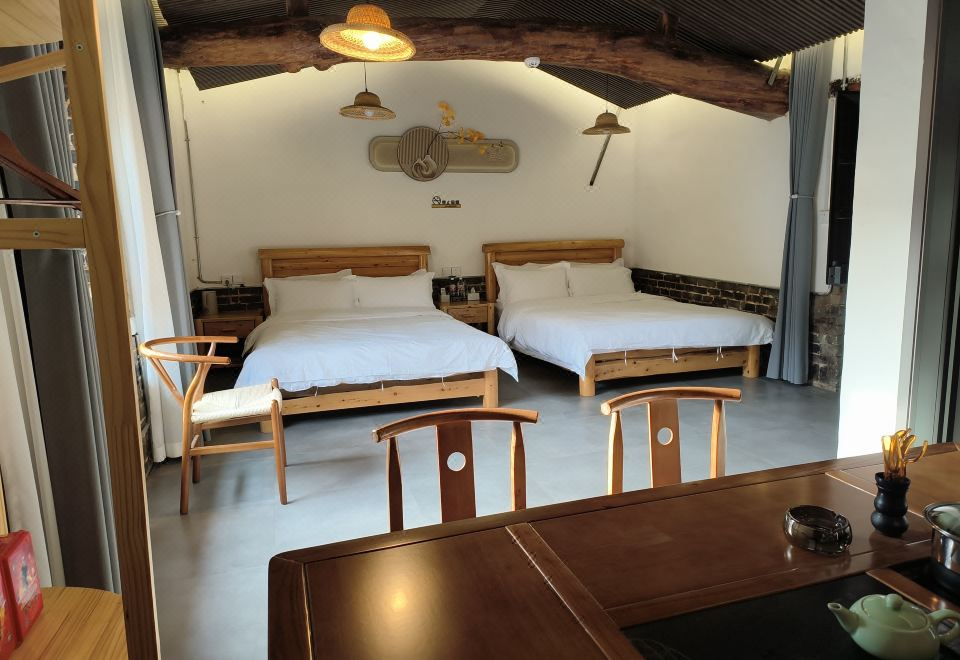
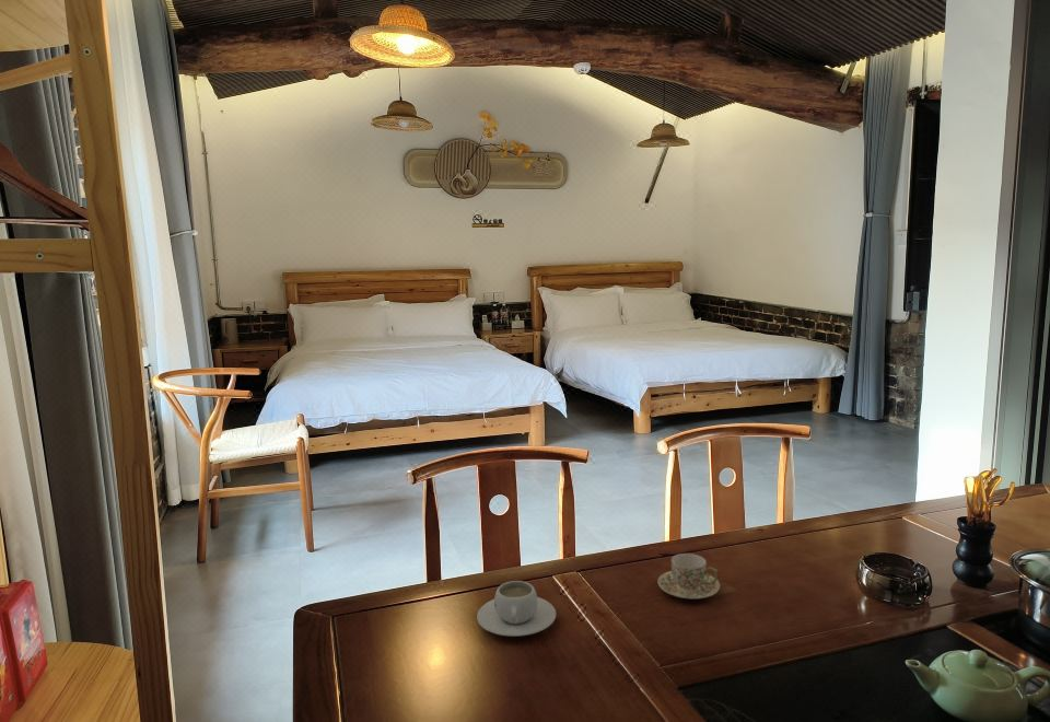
+ teacup [476,580,557,638]
+ teacup [656,552,721,599]
